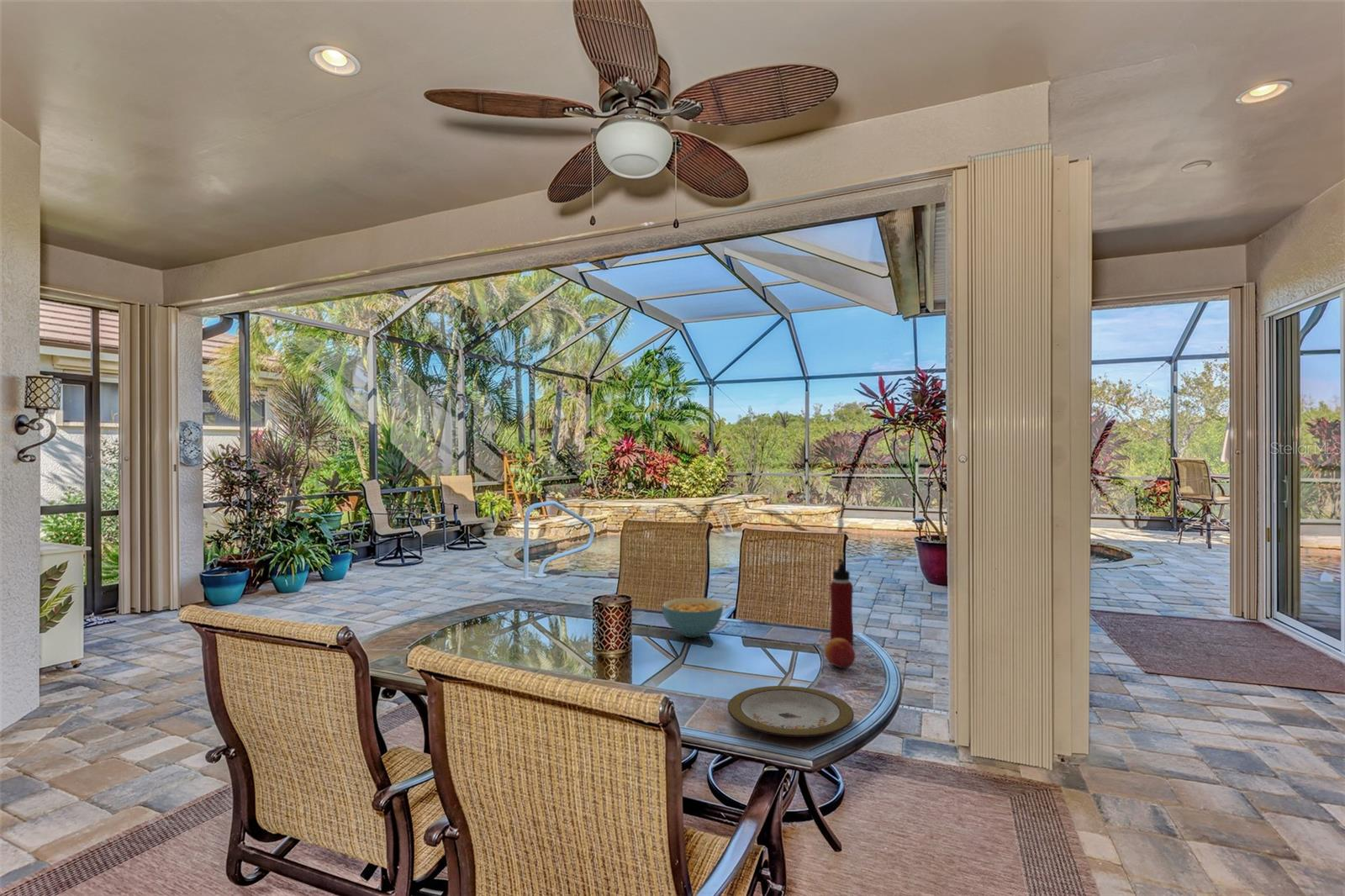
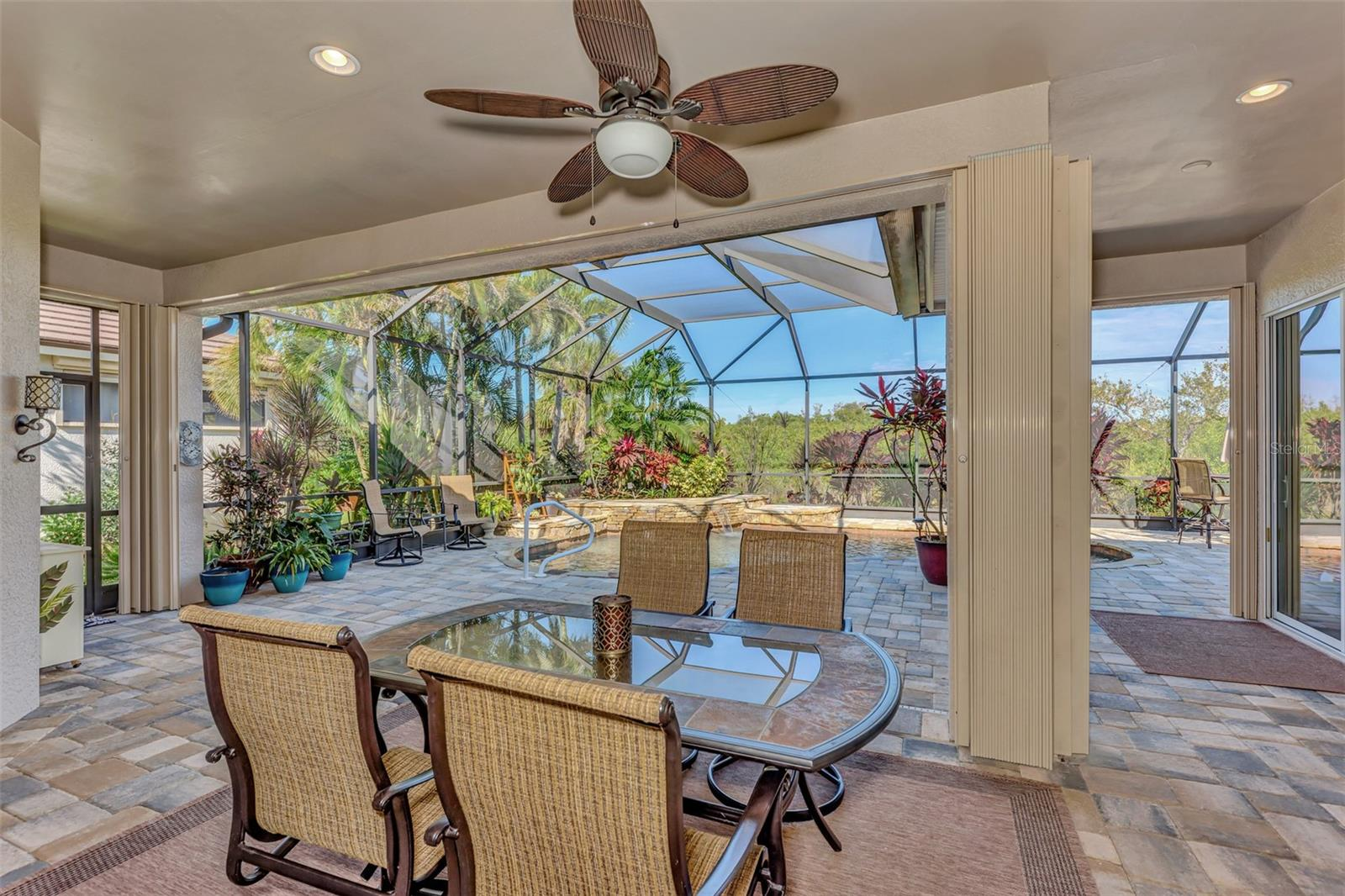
- cereal bowl [661,597,725,638]
- water bottle [829,558,854,645]
- plate [727,685,855,738]
- fruit [824,638,857,669]
